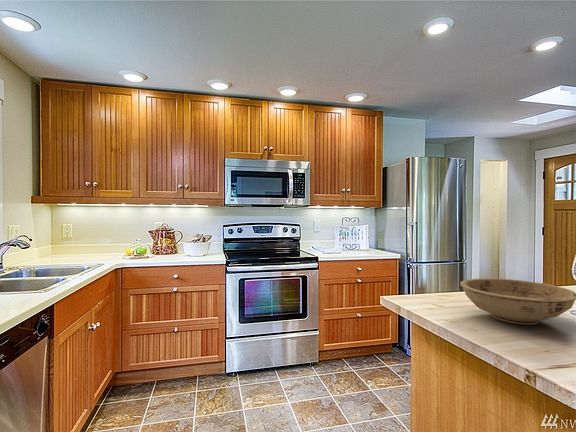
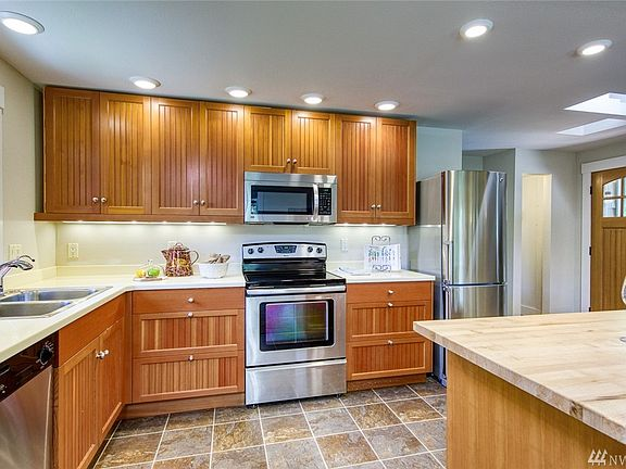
- bowl [459,277,576,326]
